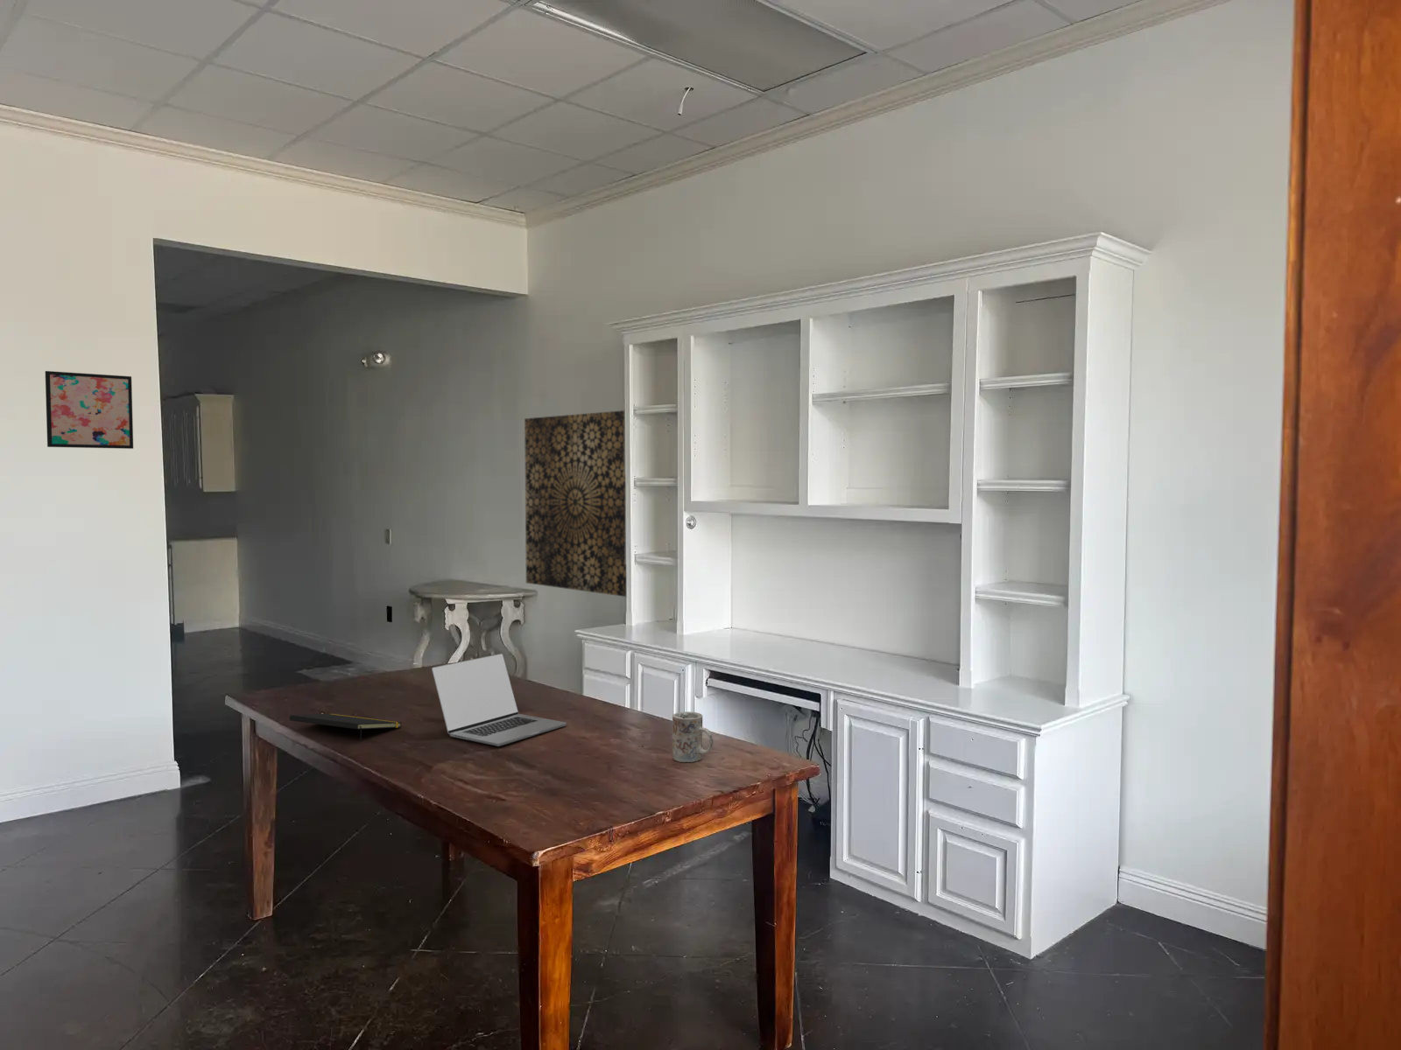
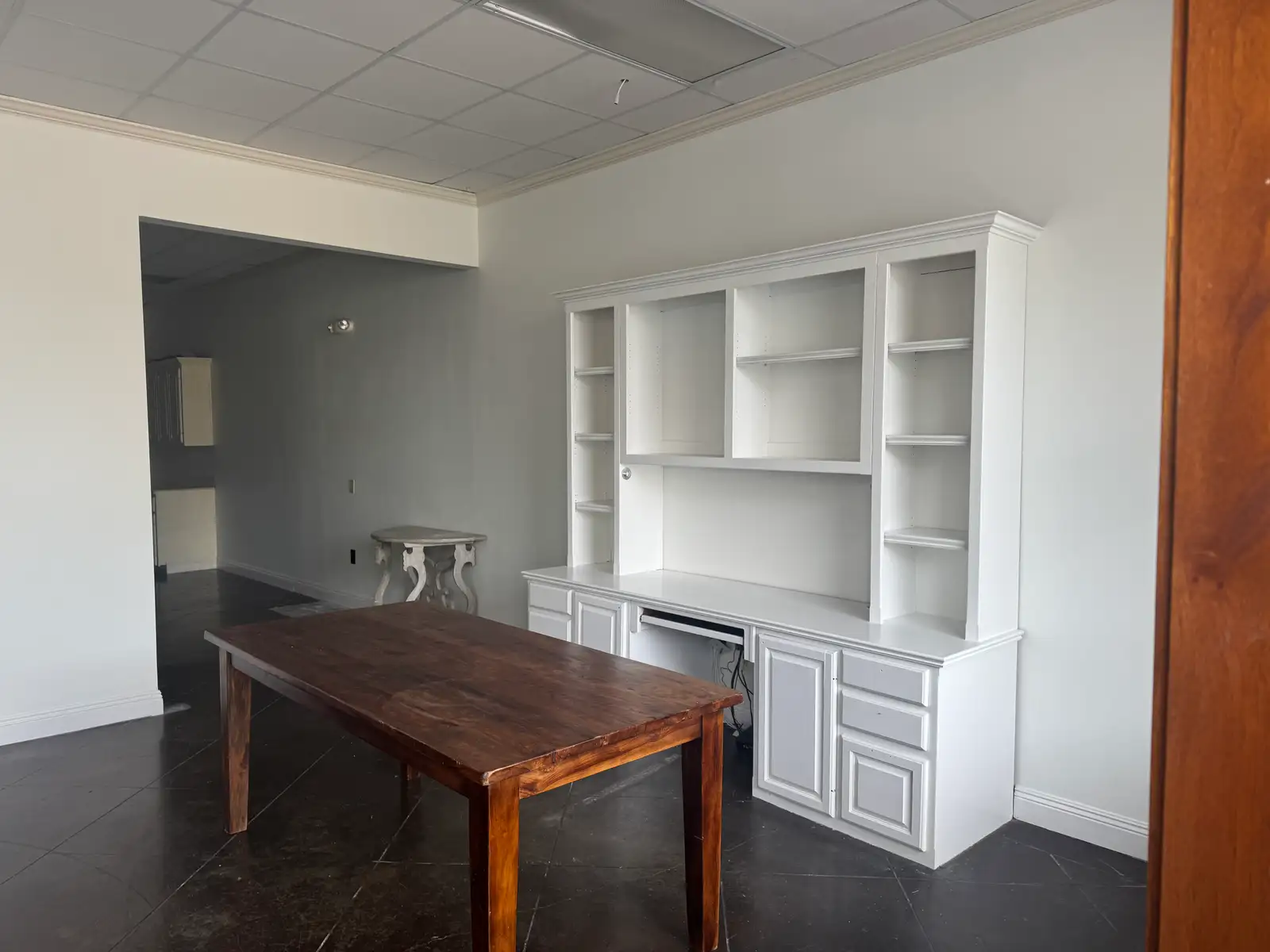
- notepad [289,714,402,743]
- laptop [431,653,567,748]
- mug [672,710,714,763]
- wall art [524,409,627,598]
- wall art [44,371,133,450]
